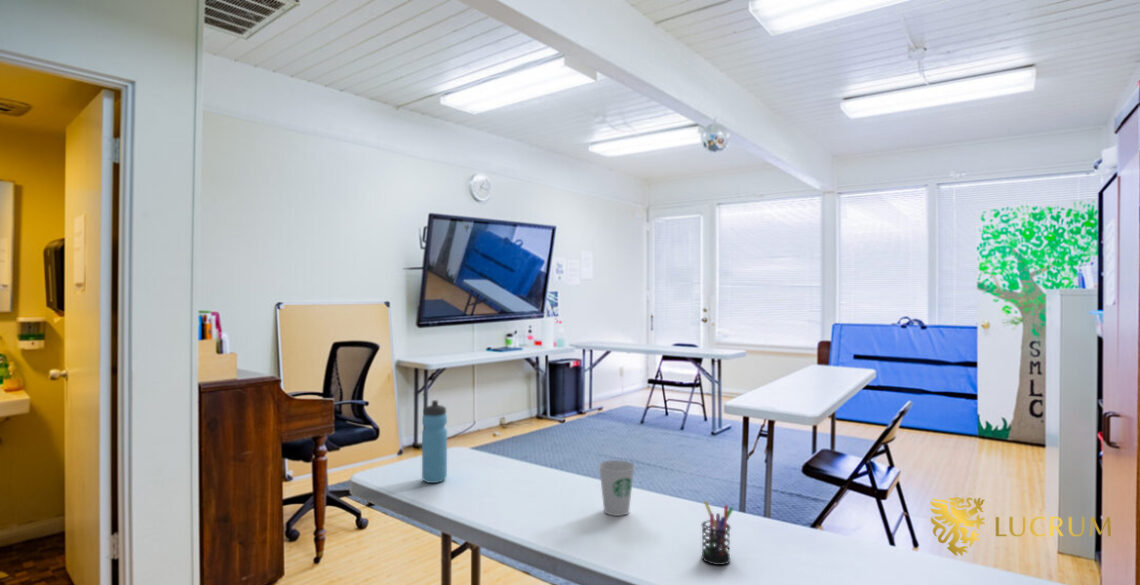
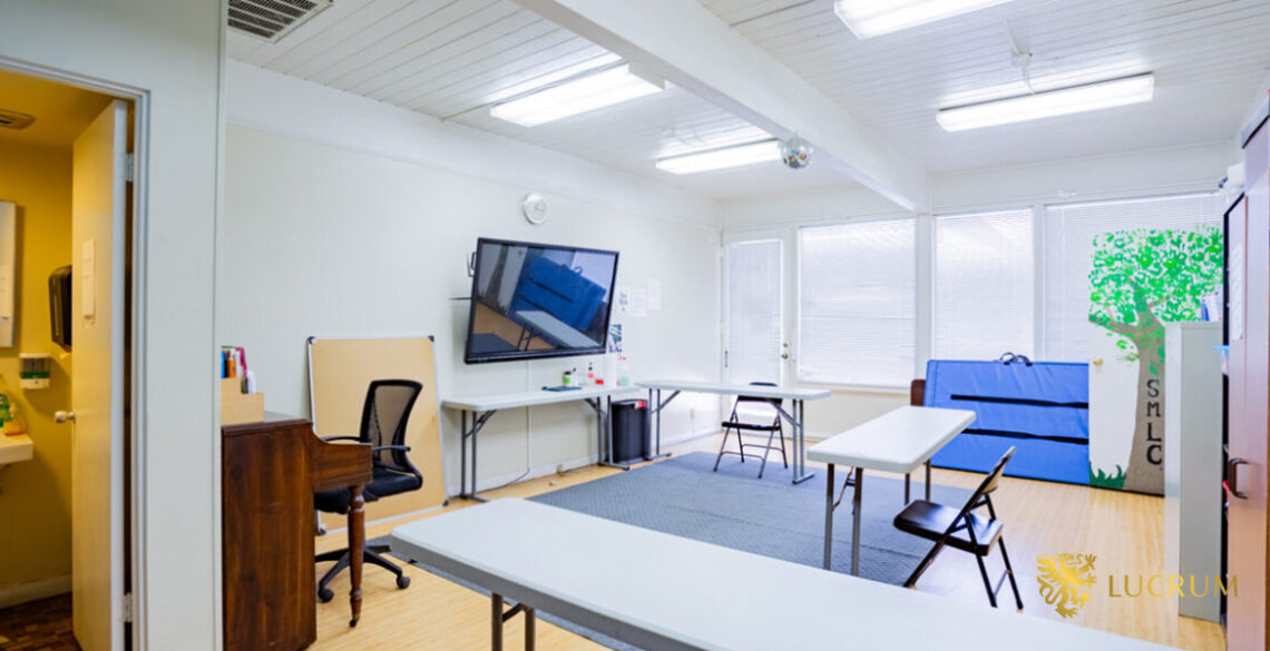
- paper cup [598,459,636,517]
- pen holder [700,500,734,566]
- water bottle [421,399,448,484]
